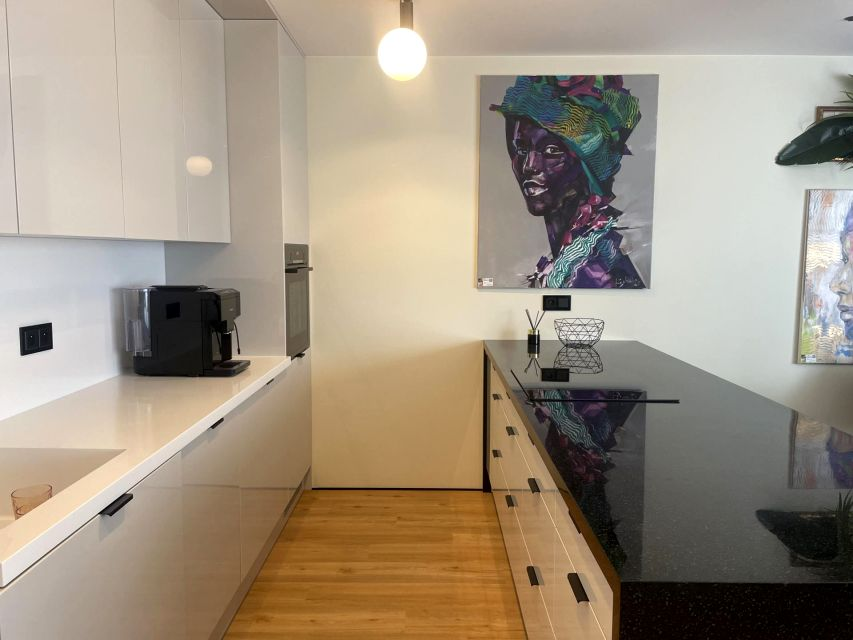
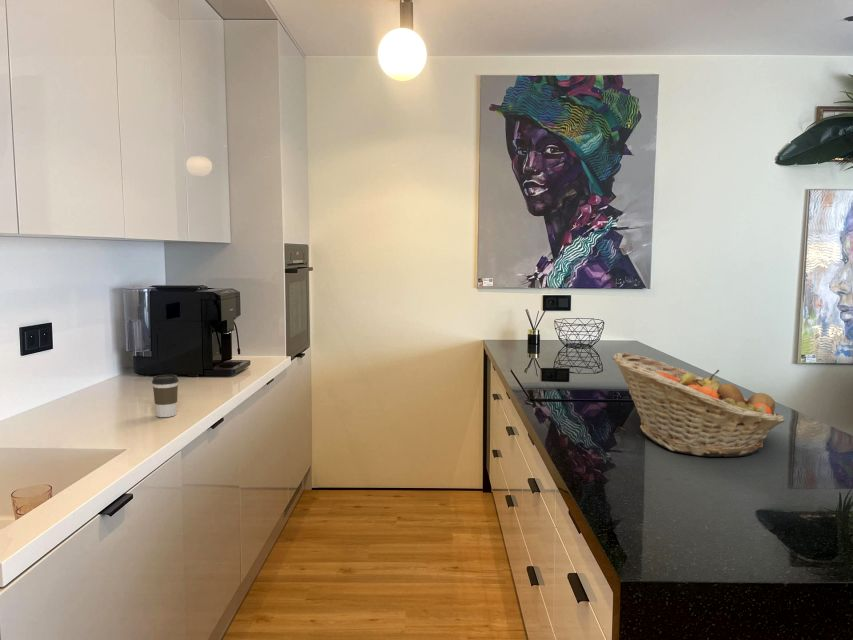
+ coffee cup [151,374,179,418]
+ fruit basket [611,351,785,458]
